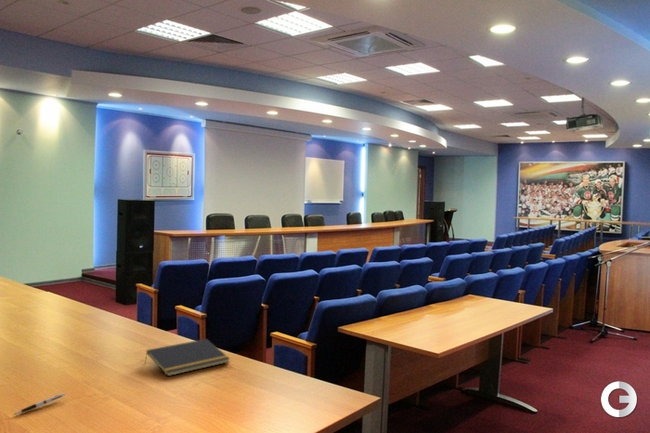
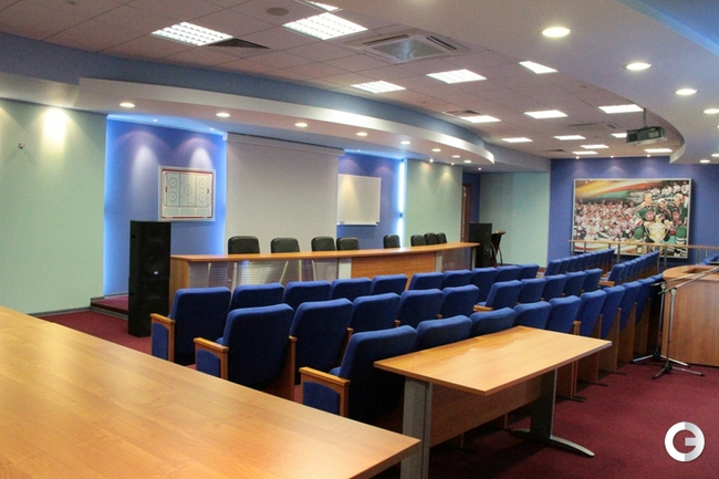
- pen [14,392,66,415]
- notepad [144,338,231,377]
